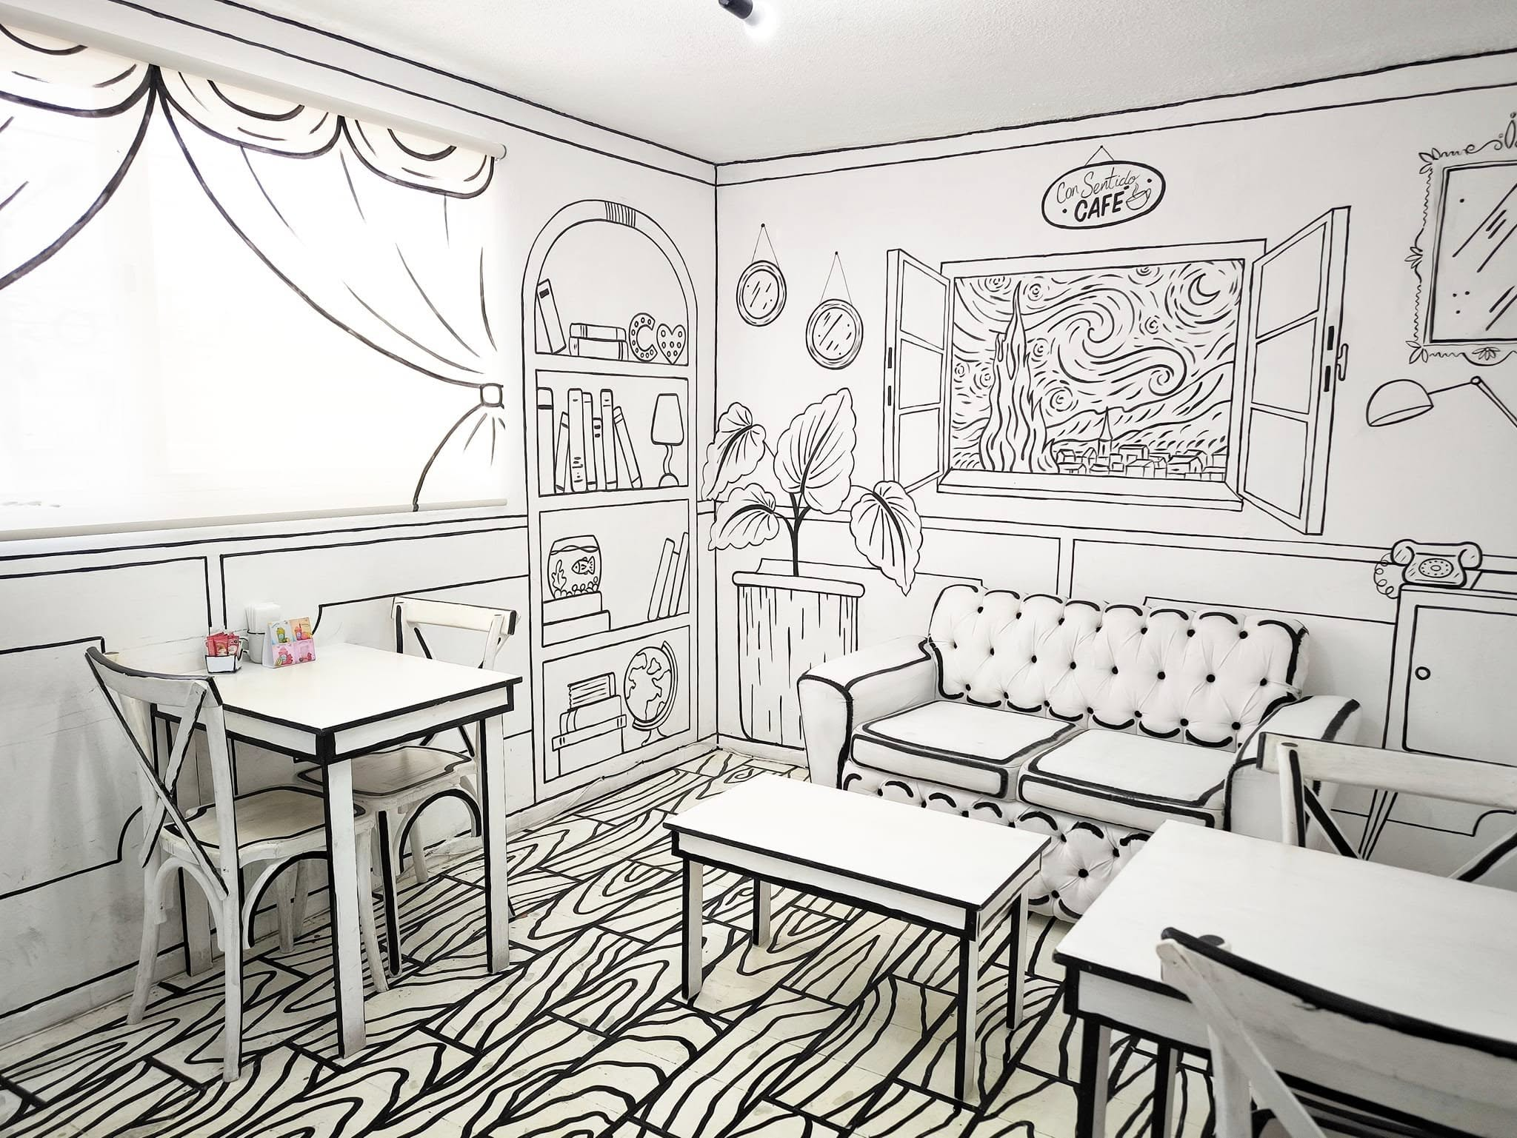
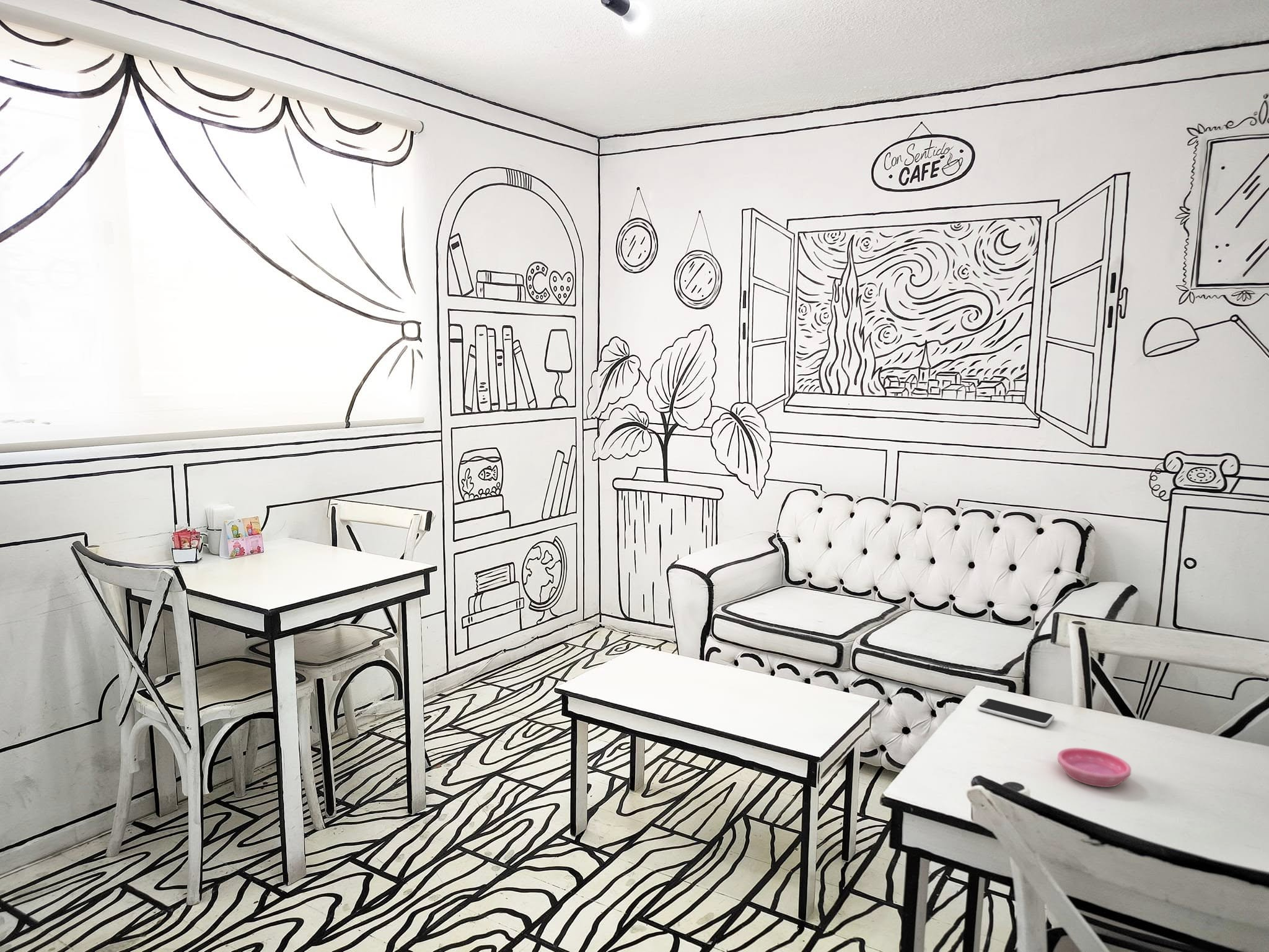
+ smartphone [977,698,1055,727]
+ saucer [1057,747,1132,788]
